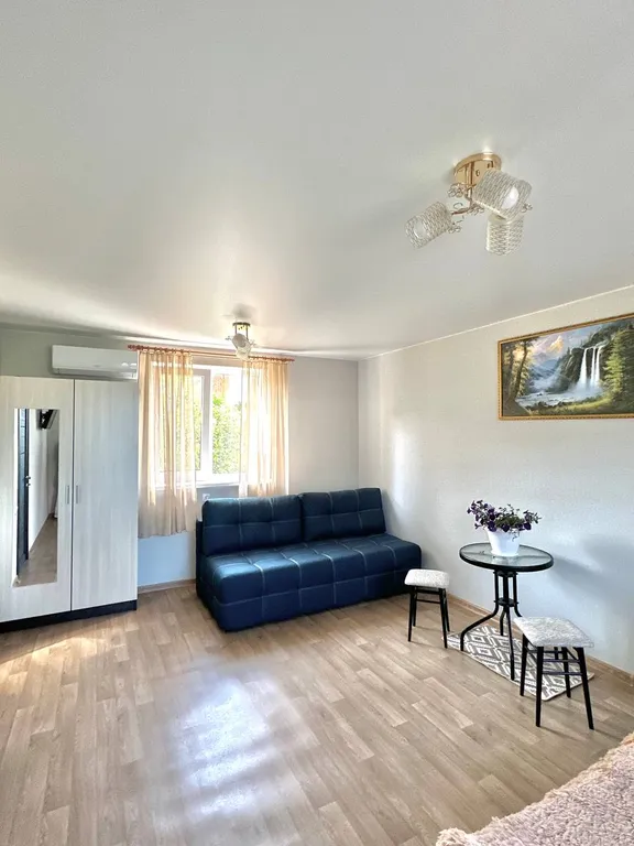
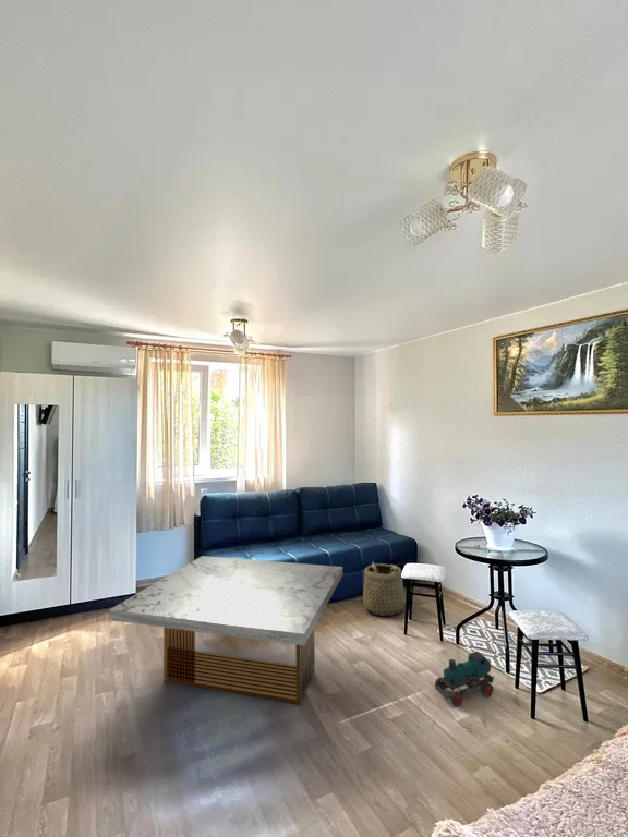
+ toy train [434,651,495,707]
+ basket [362,561,404,617]
+ coffee table [108,555,343,705]
